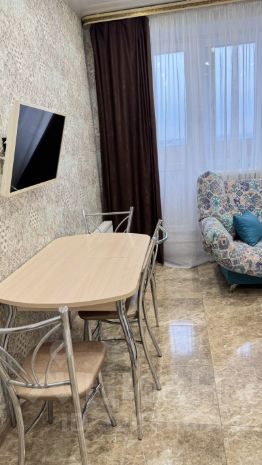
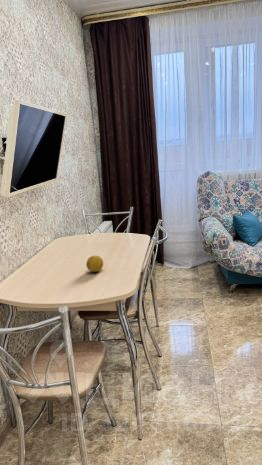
+ fruit [85,255,104,273]
